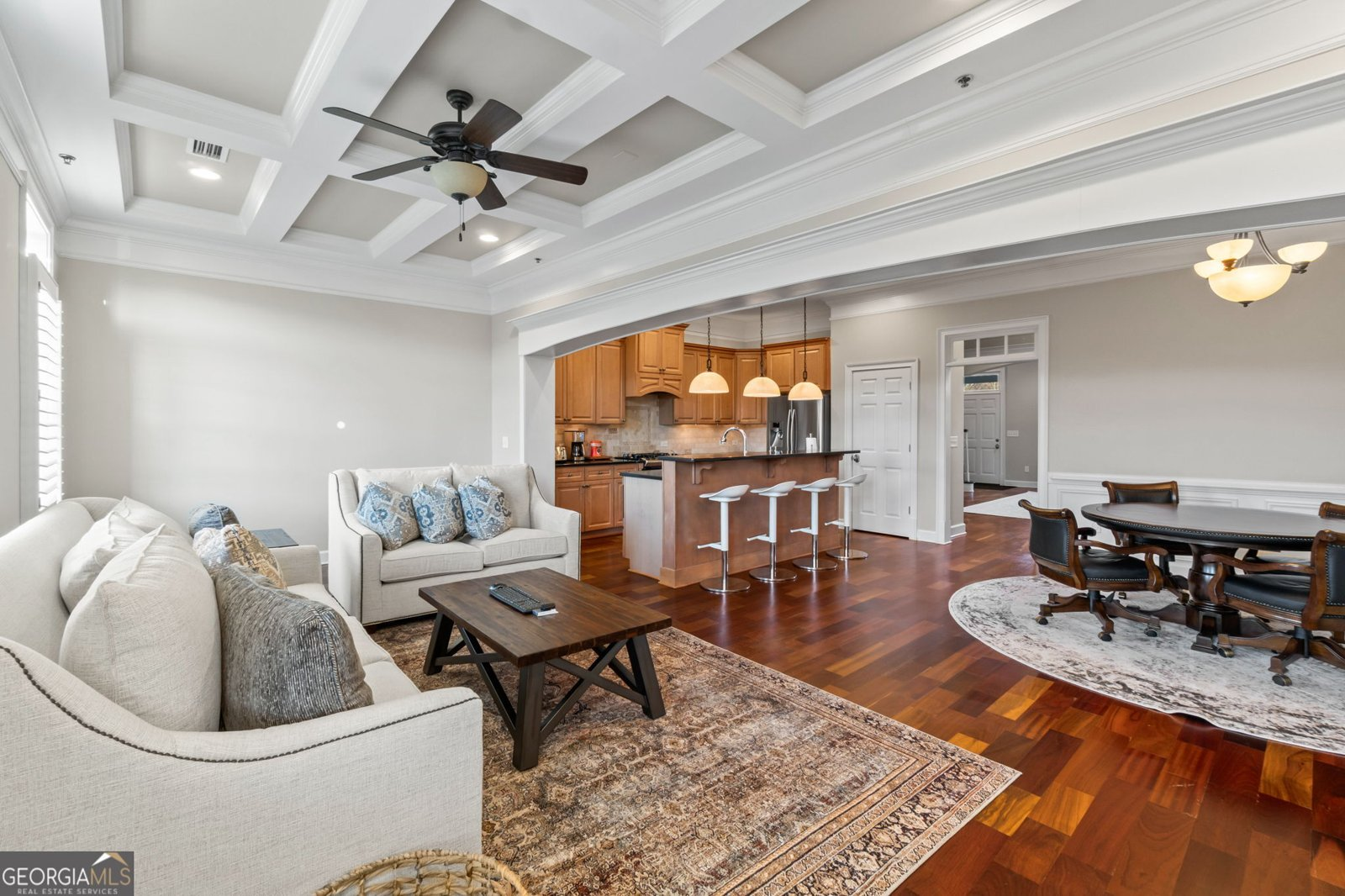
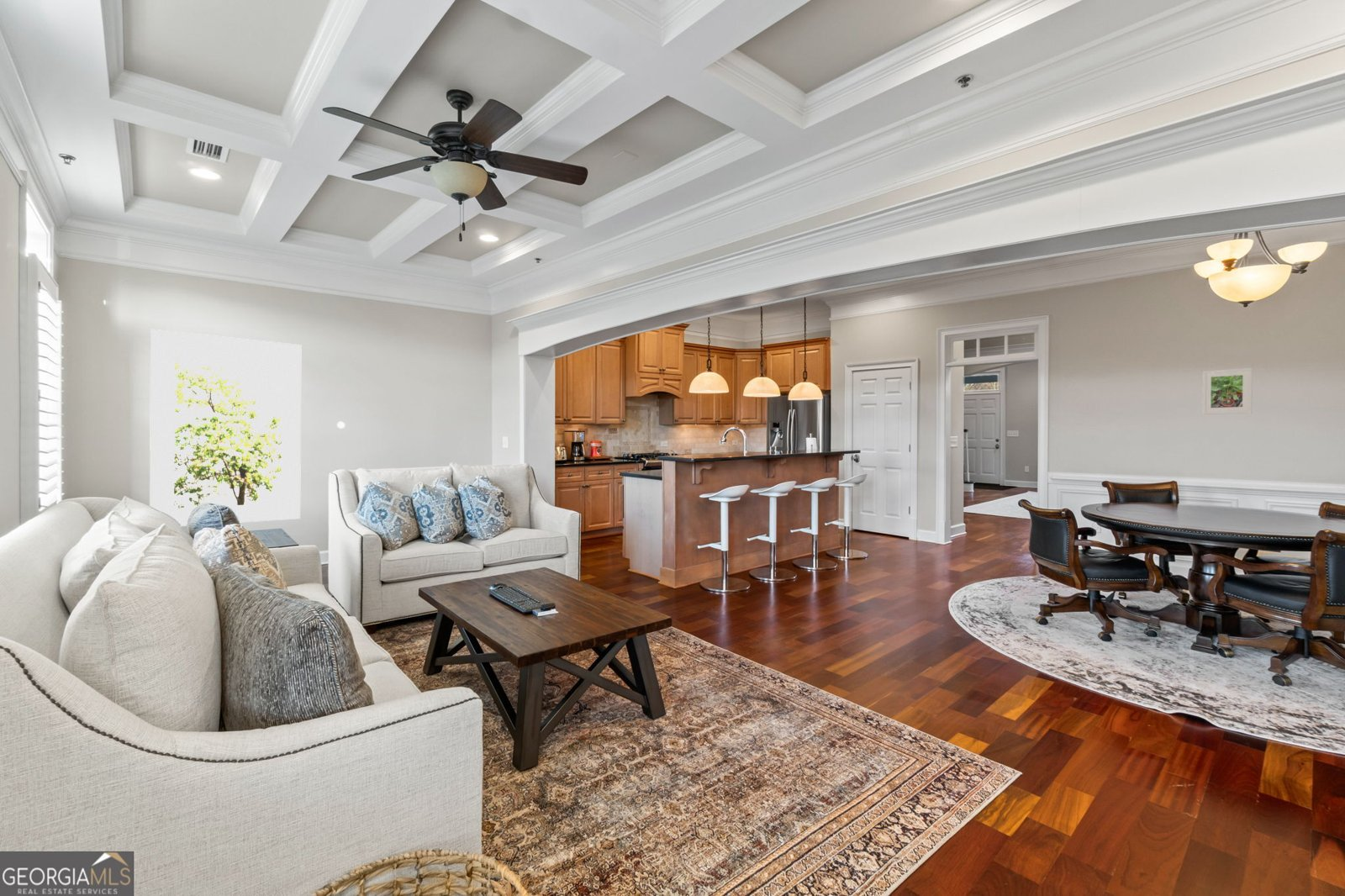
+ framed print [149,329,302,527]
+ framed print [1201,367,1253,415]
